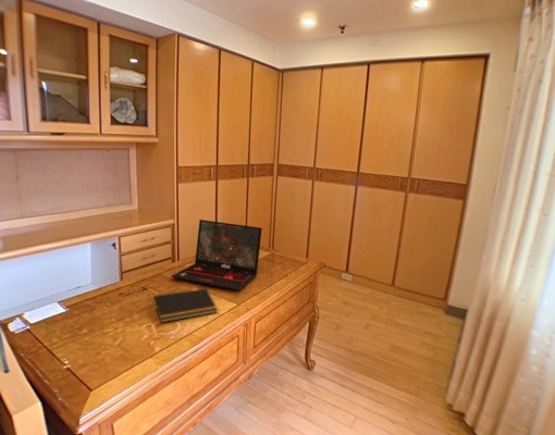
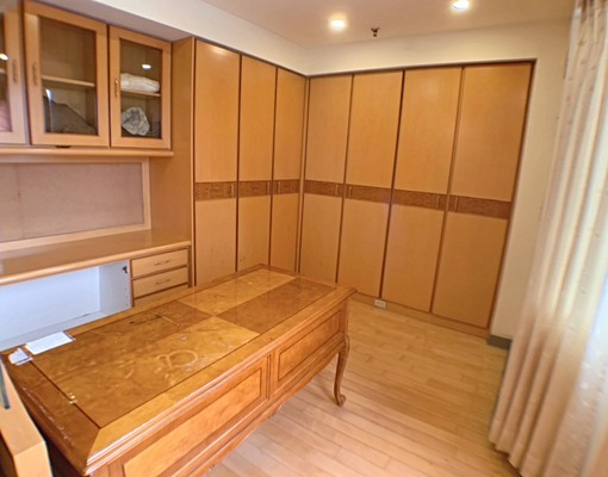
- notepad [151,287,219,323]
- laptop [170,219,263,291]
